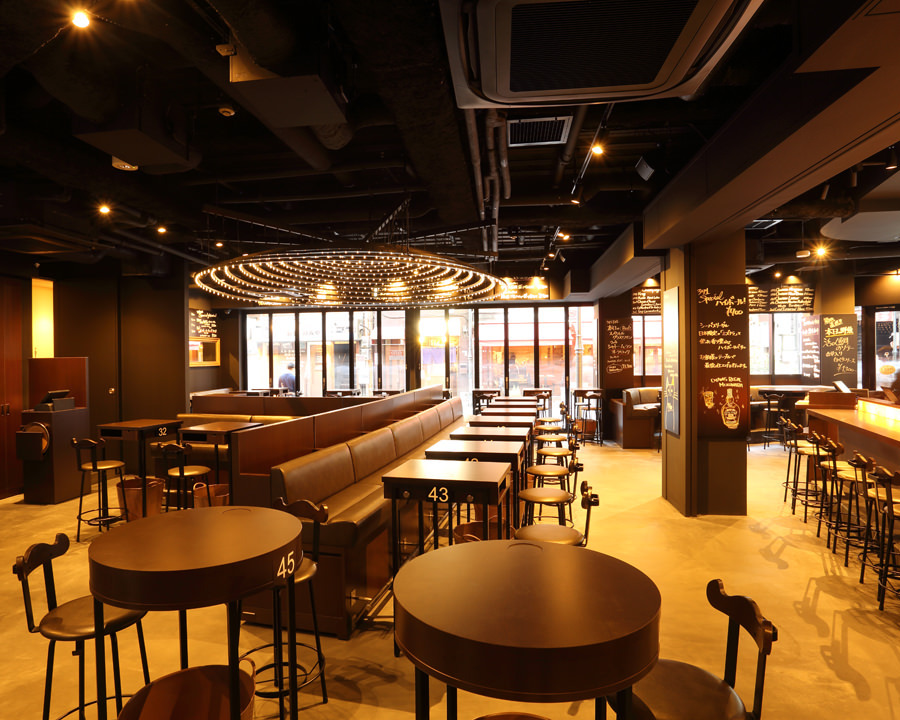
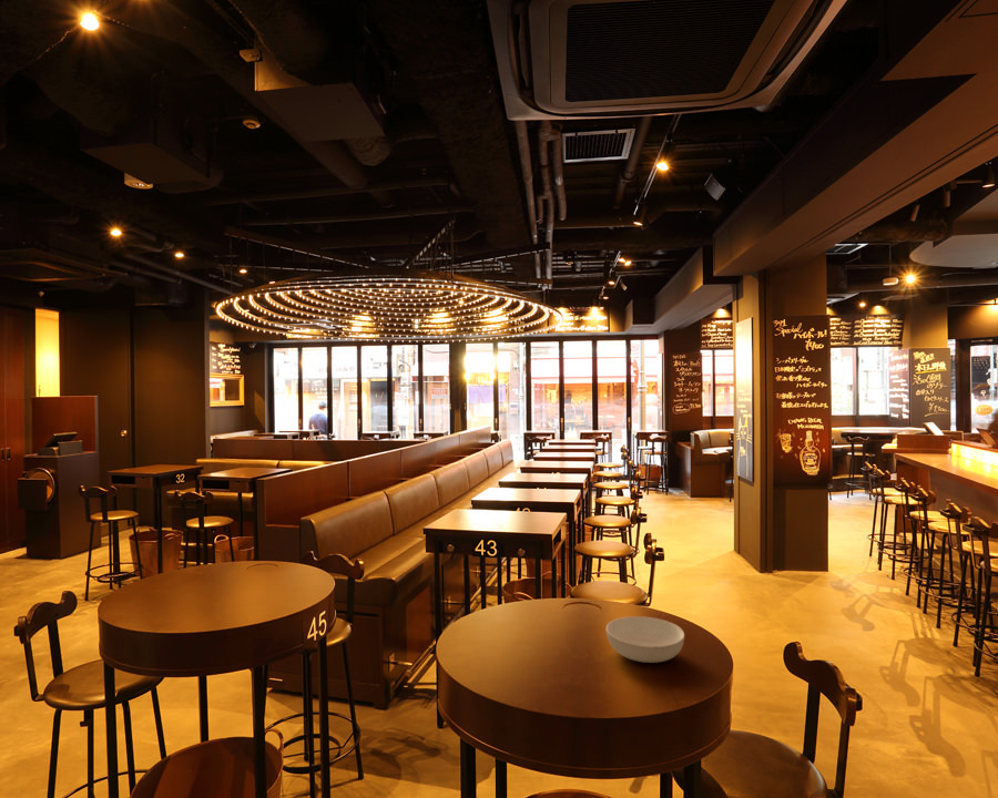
+ serving bowl [605,615,685,664]
